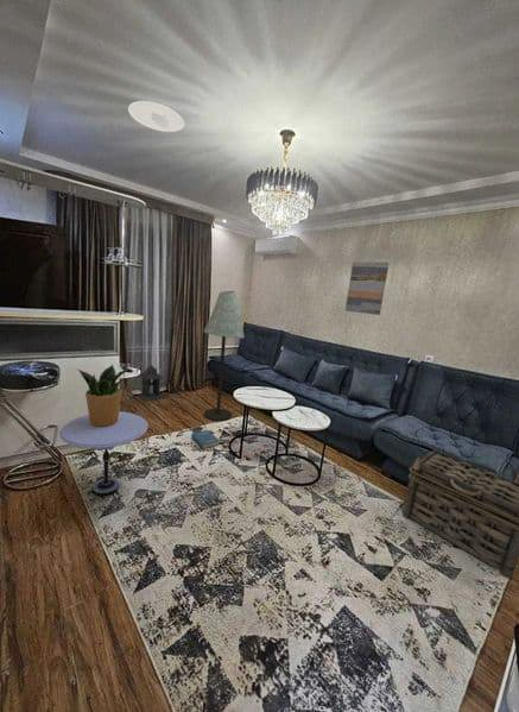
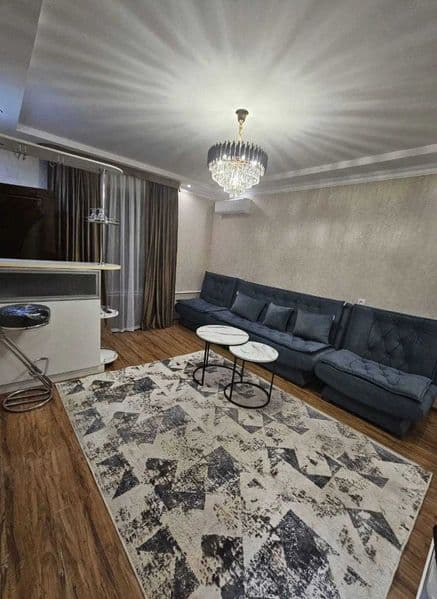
- basket [401,449,519,579]
- potted plant [77,364,134,427]
- lantern [137,364,164,402]
- recessed light [127,100,185,133]
- wall art [344,262,391,316]
- floor lamp [203,290,246,422]
- side table [58,410,148,497]
- hardback book [190,429,220,450]
